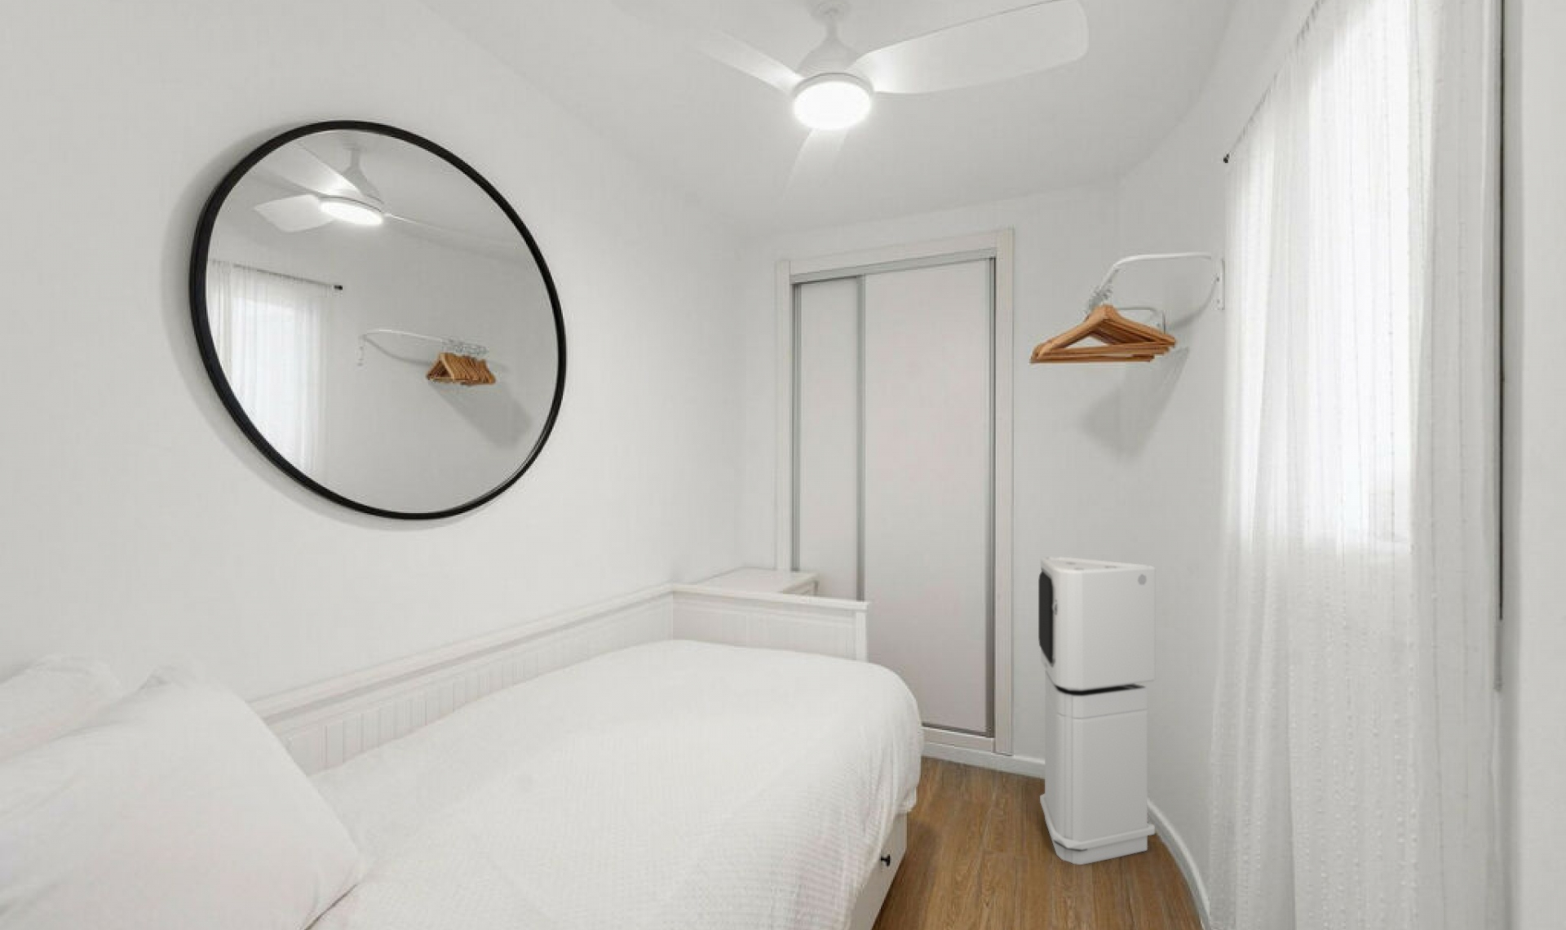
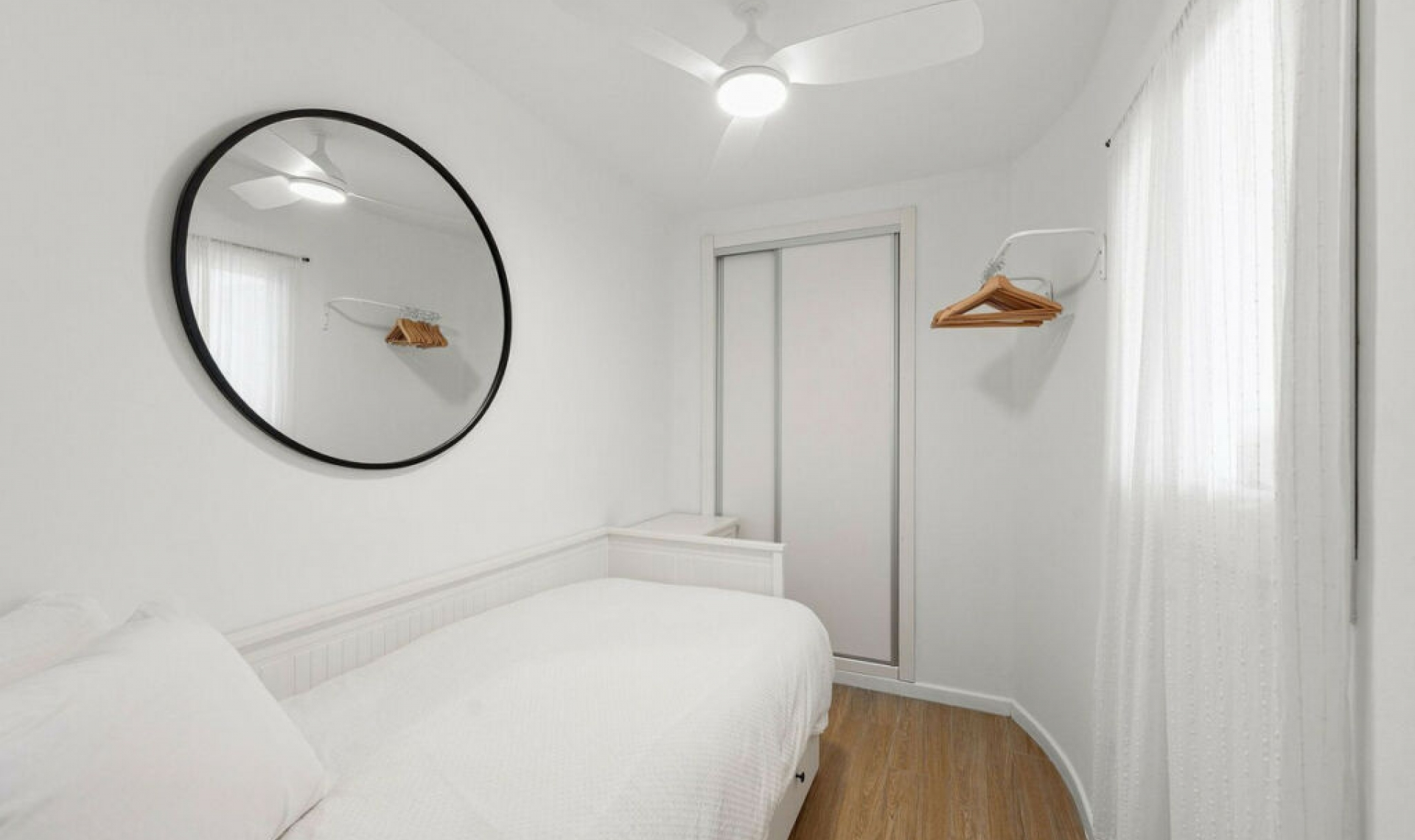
- air purifier [1037,556,1157,866]
